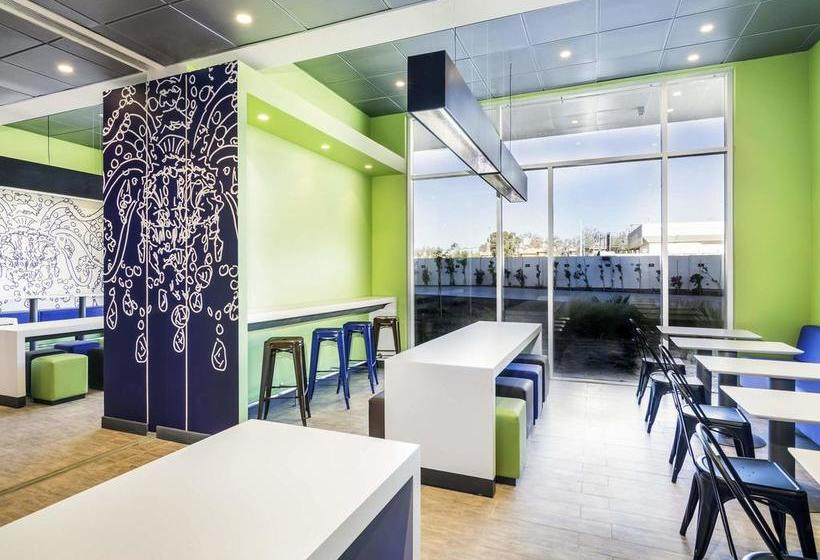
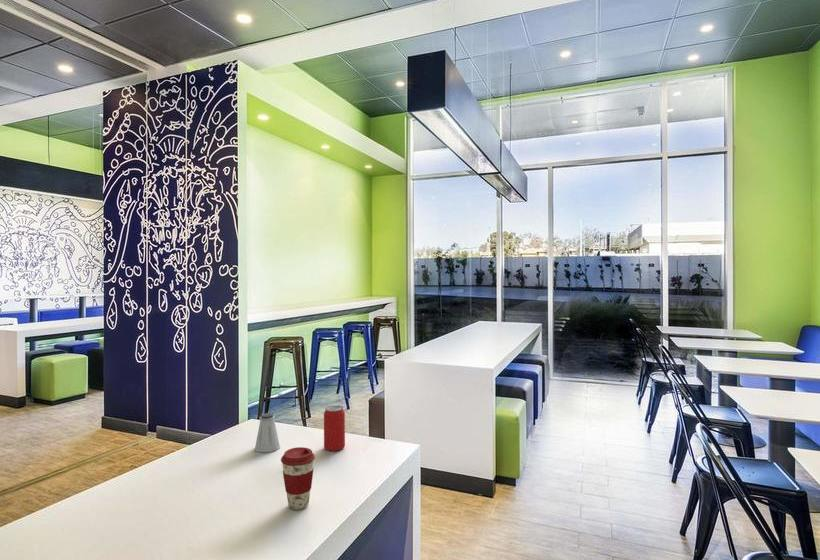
+ beverage can [323,404,346,452]
+ saltshaker [254,412,281,453]
+ coffee cup [280,446,316,511]
